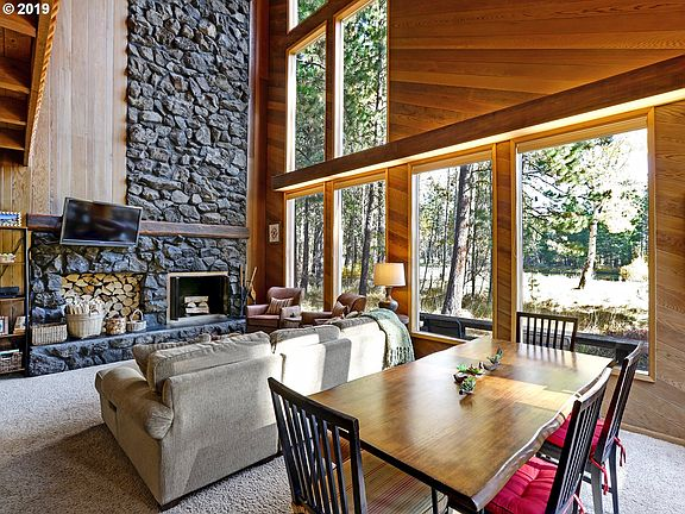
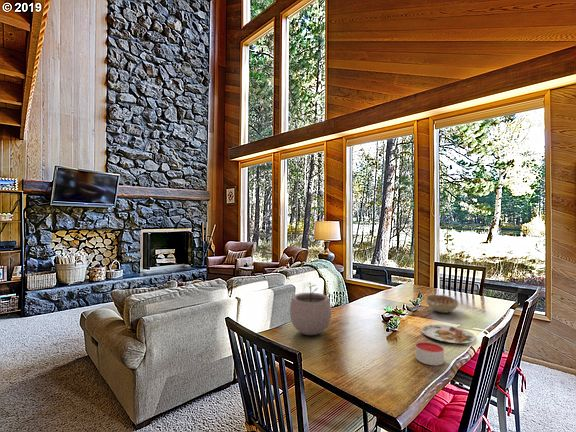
+ plate [420,324,477,344]
+ plant pot [289,281,332,336]
+ decorative bowl [424,294,460,314]
+ candle [415,340,445,366]
